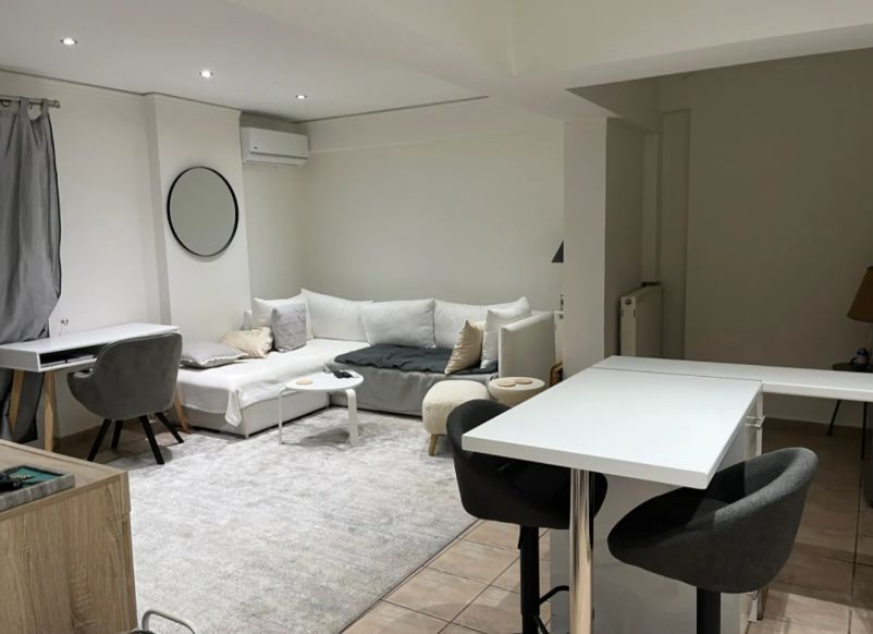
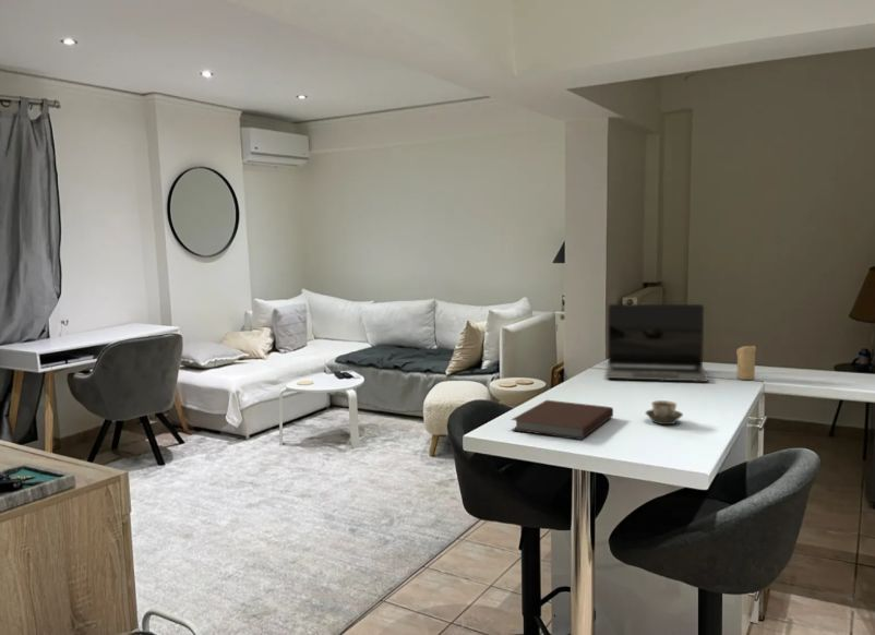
+ laptop [604,303,709,383]
+ notebook [510,399,614,441]
+ cup [645,399,684,426]
+ candle [735,345,757,381]
